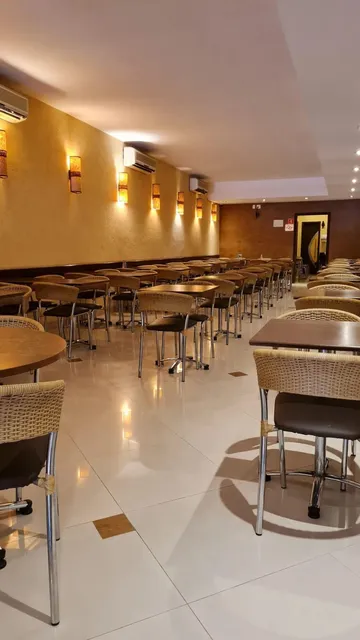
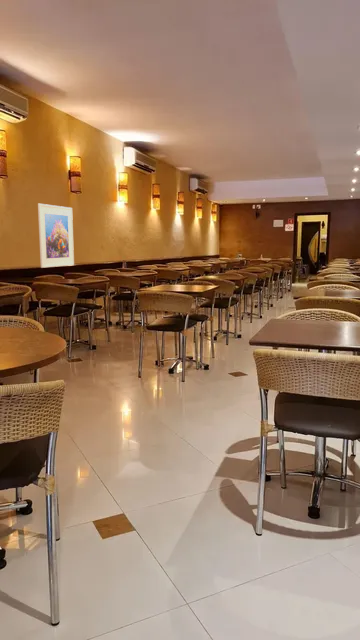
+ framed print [37,203,75,269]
